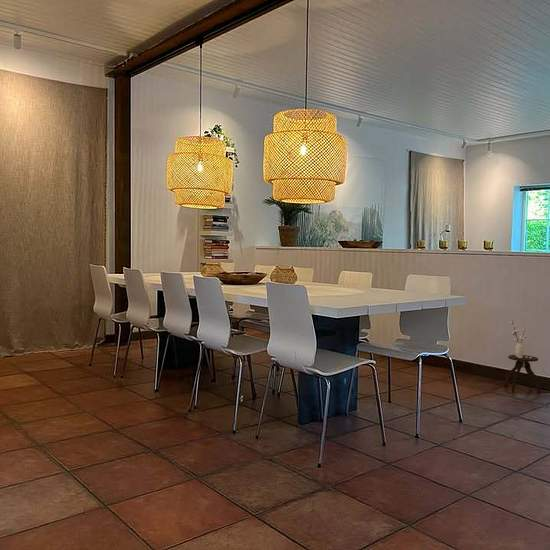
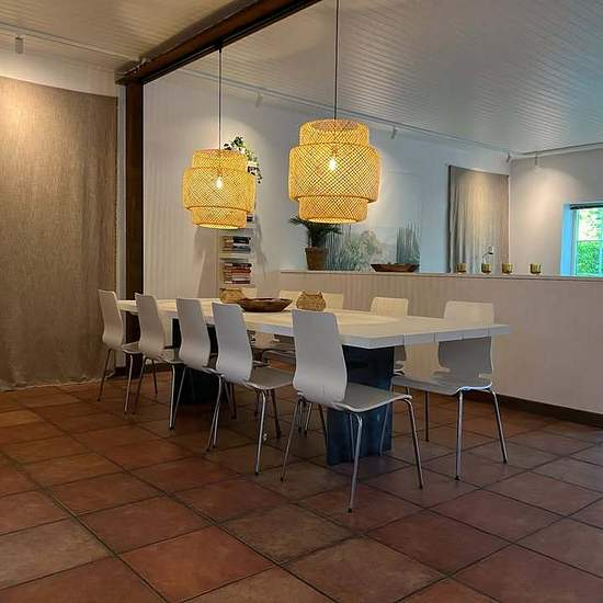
- side table [503,319,542,394]
